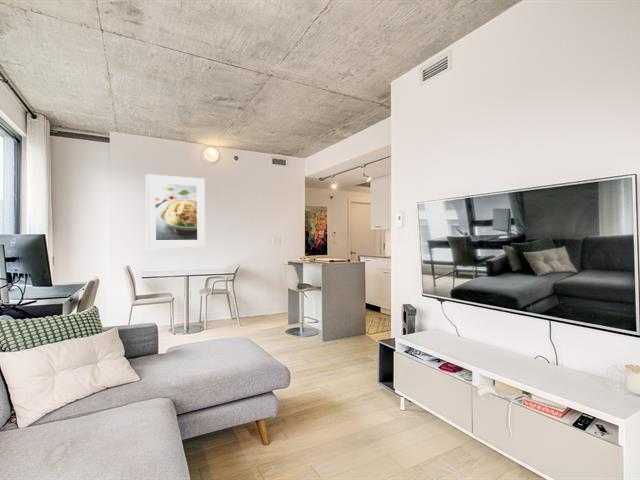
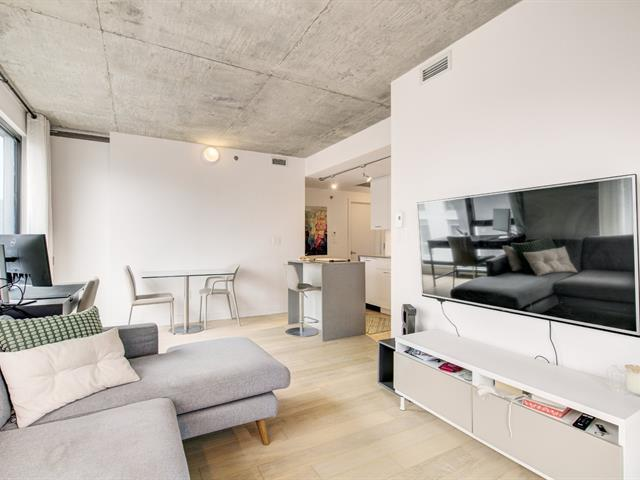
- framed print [145,173,206,249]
